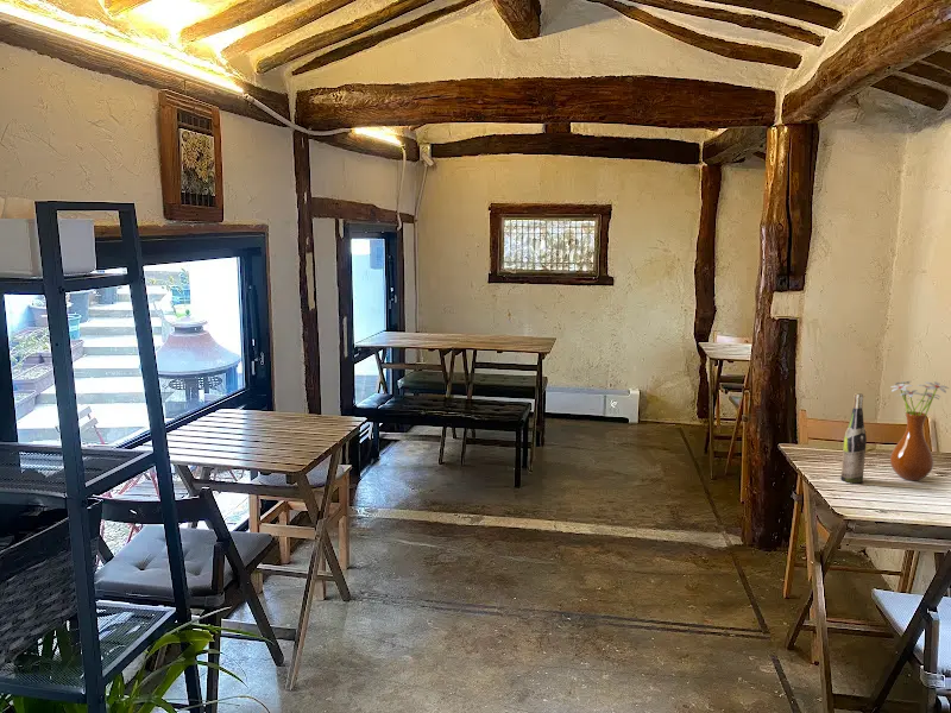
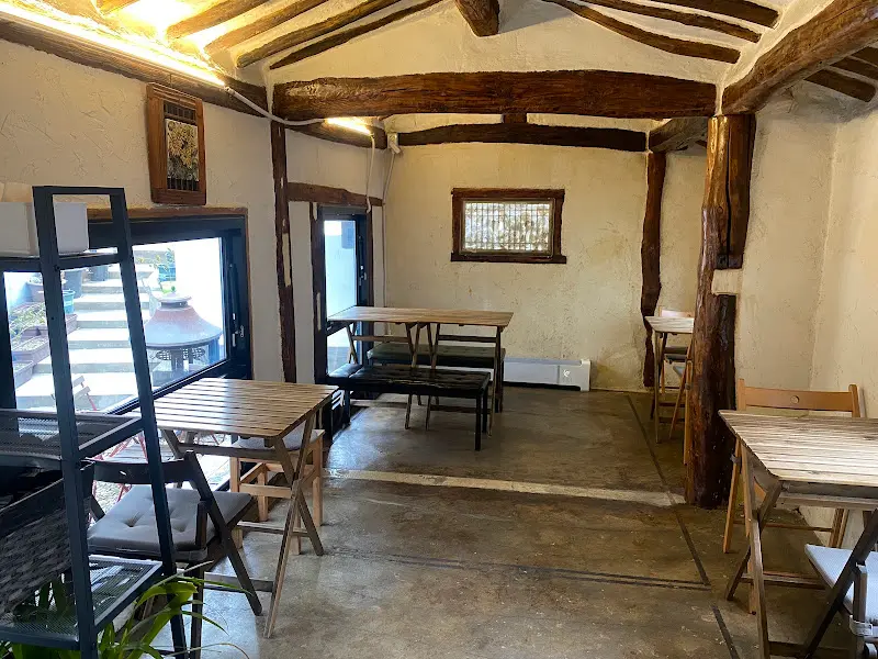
- vase [889,380,950,481]
- wine bottle [839,392,868,485]
